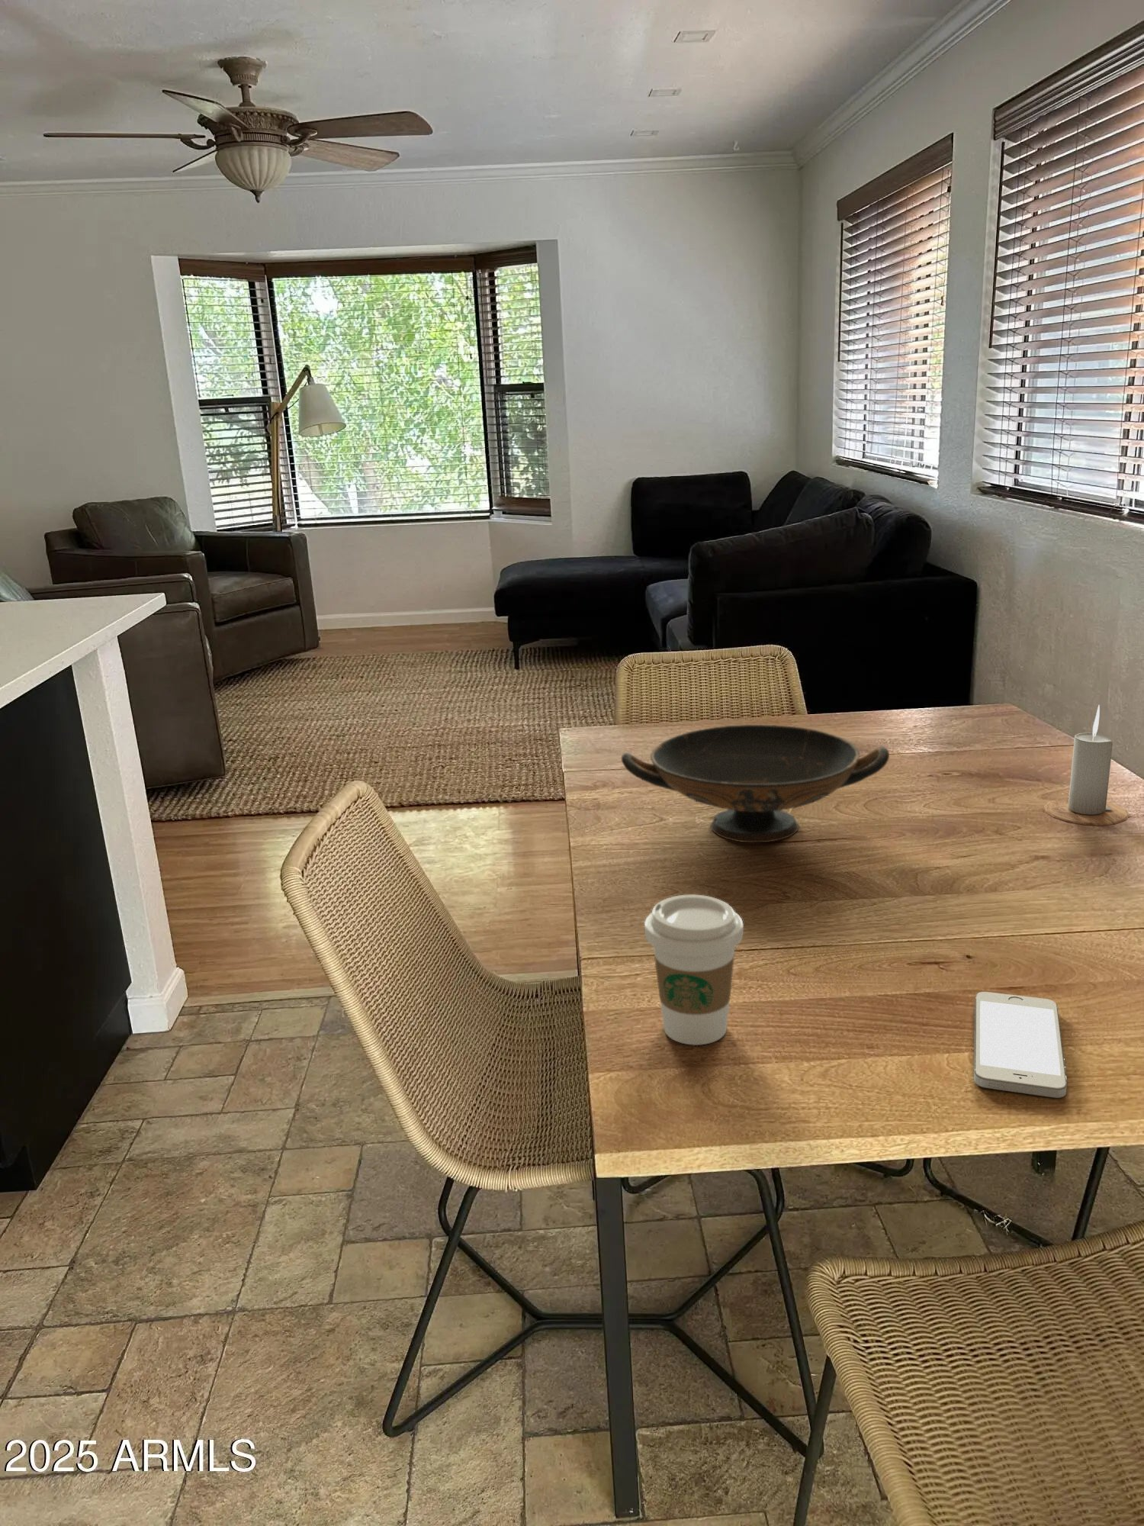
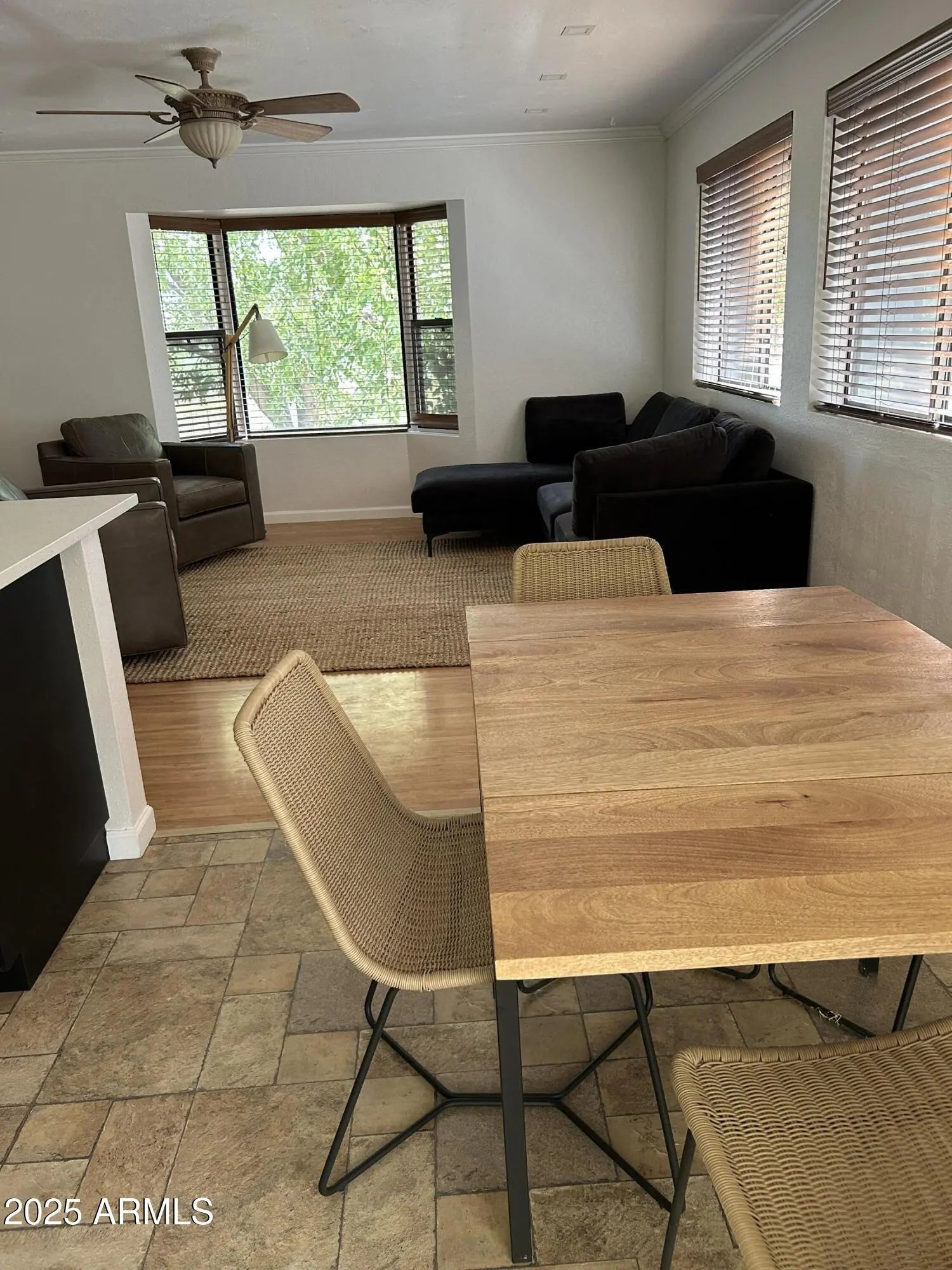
- coffee cup [644,894,744,1047]
- smartphone [973,991,1068,1098]
- decorative bowl [621,725,890,844]
- candle [1043,705,1131,827]
